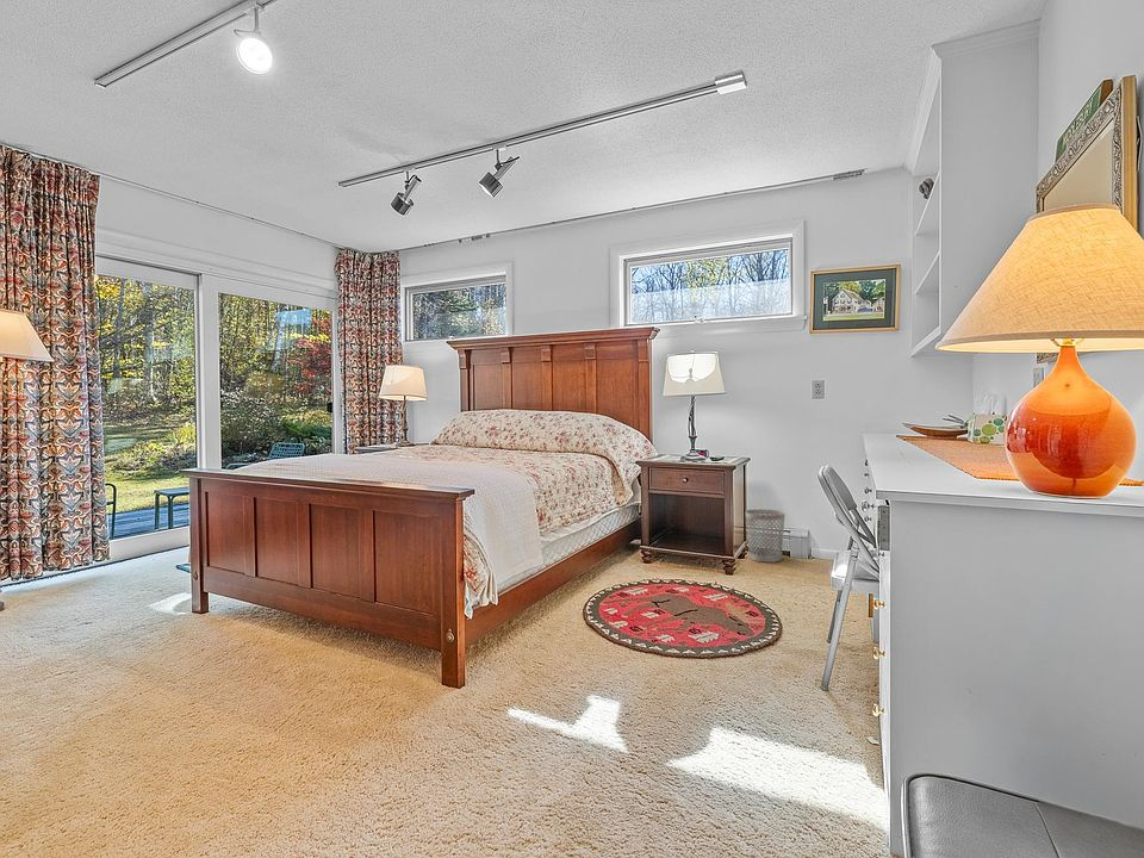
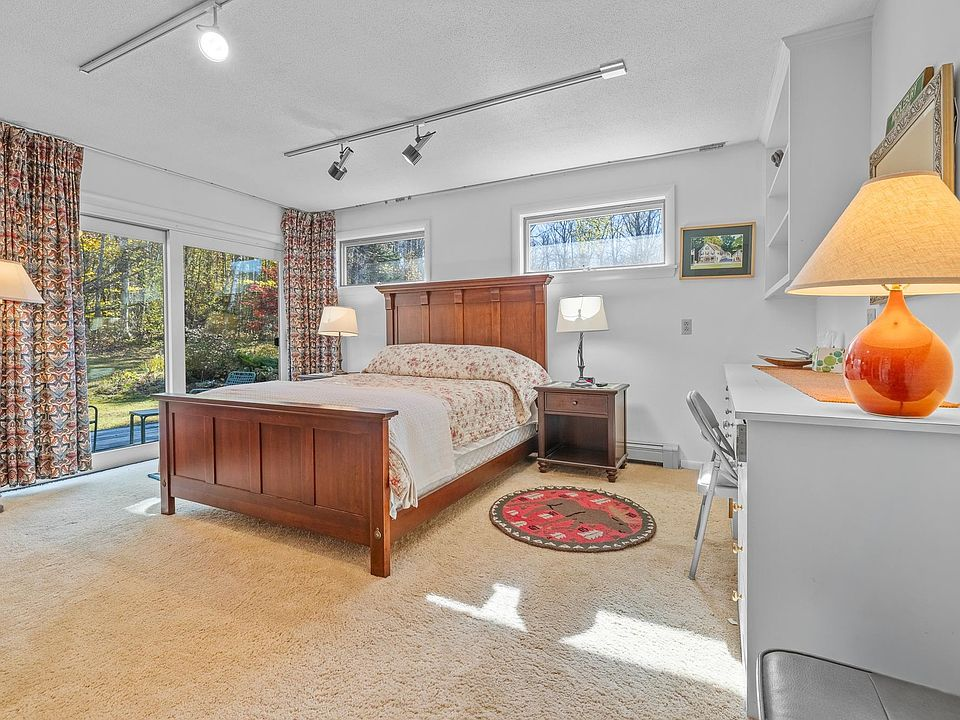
- wastebasket [745,508,786,564]
